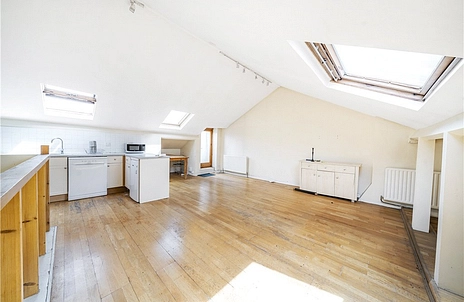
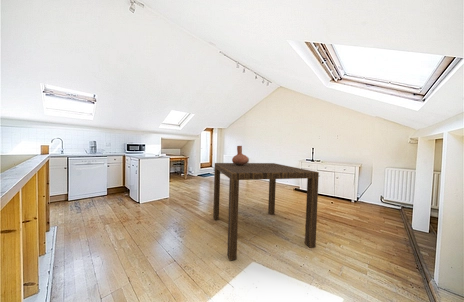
+ dining table [212,162,320,261]
+ vessel [231,145,250,165]
